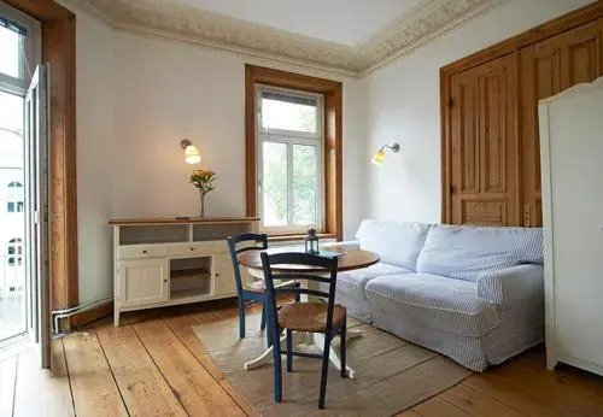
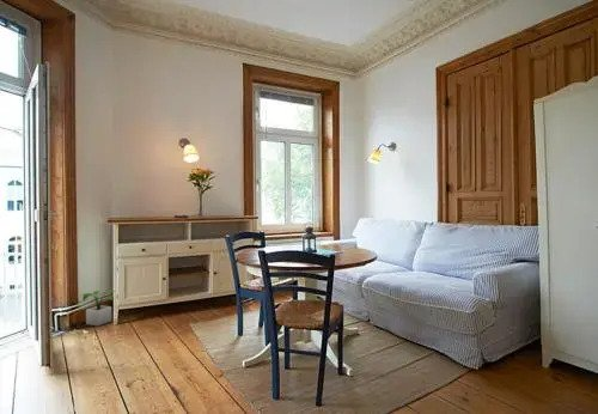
+ potted plant [80,288,115,327]
